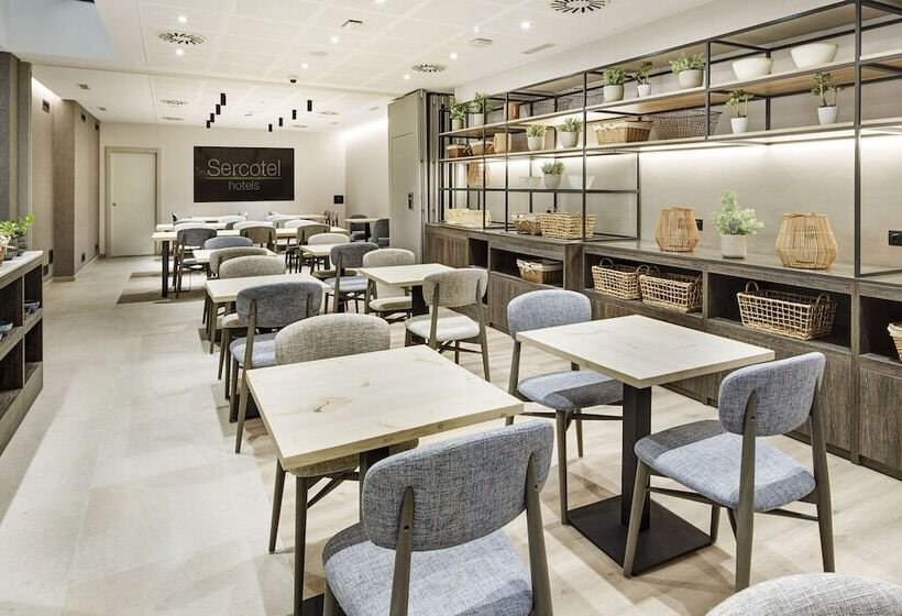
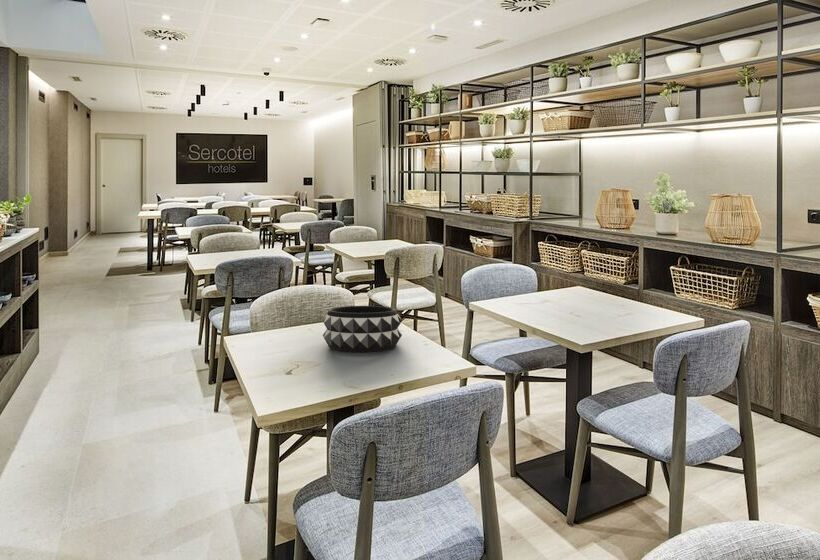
+ decorative bowl [322,305,403,354]
